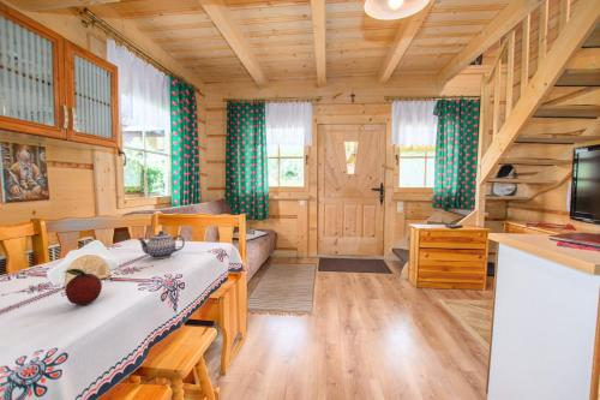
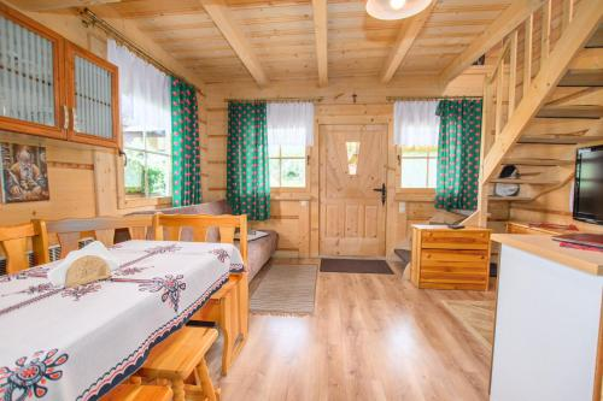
- fruit [62,268,103,306]
- teapot [137,229,186,259]
